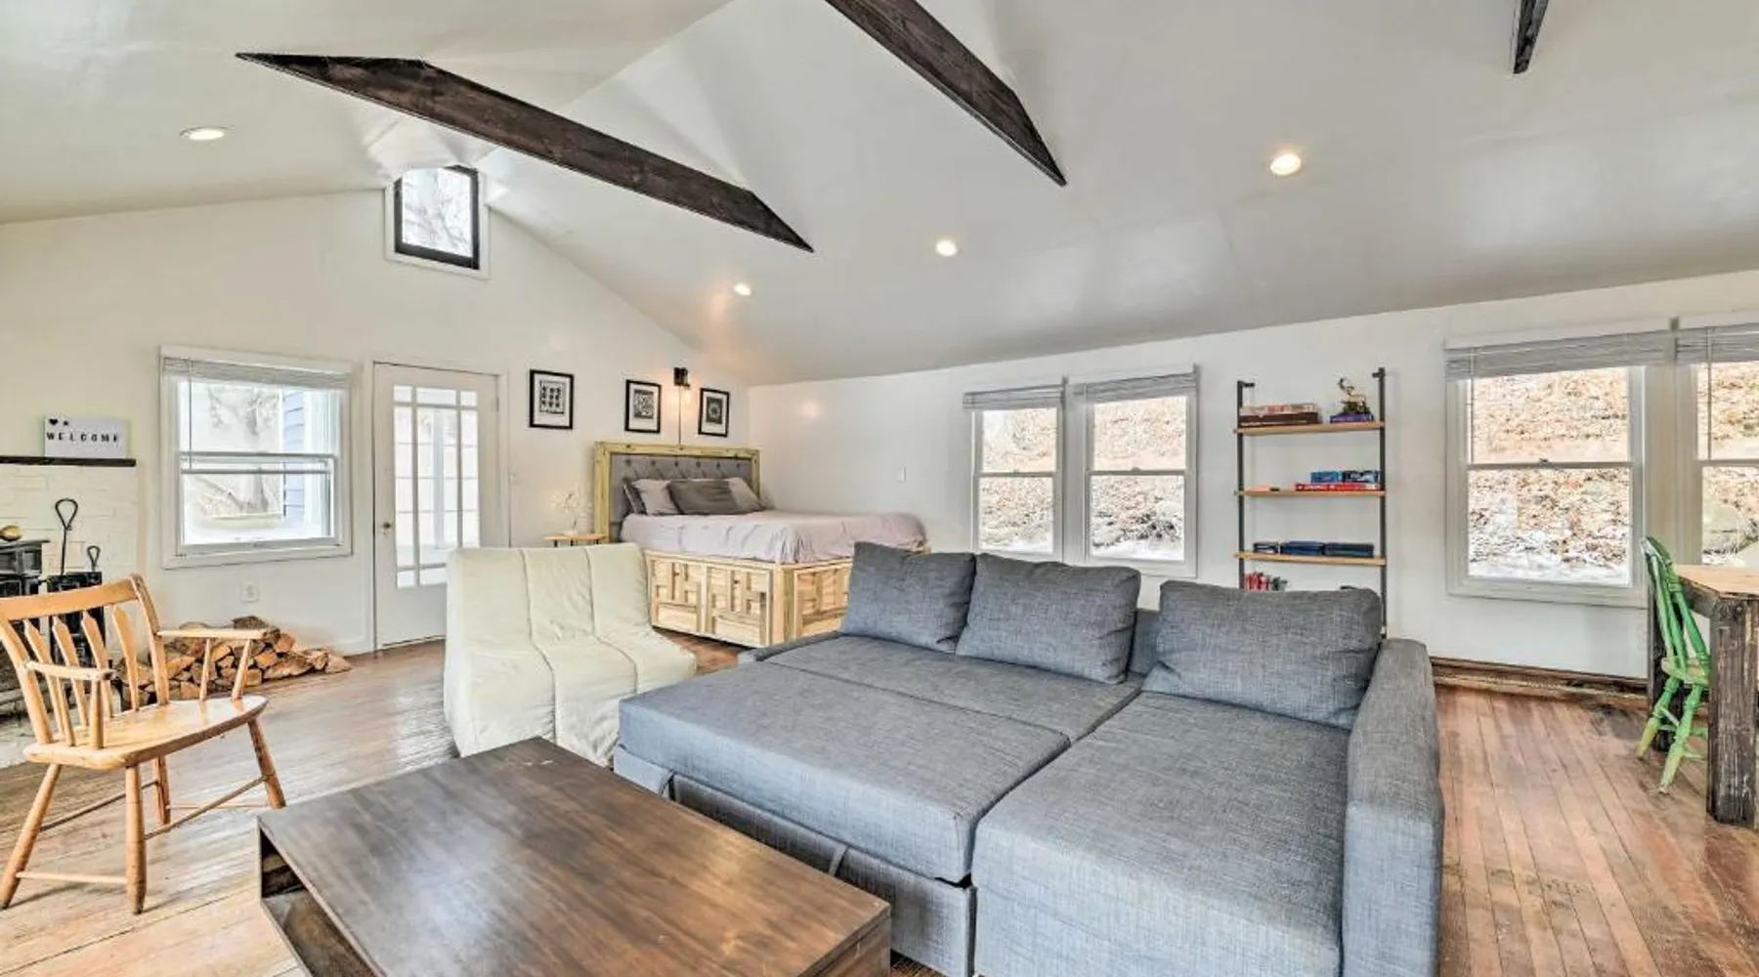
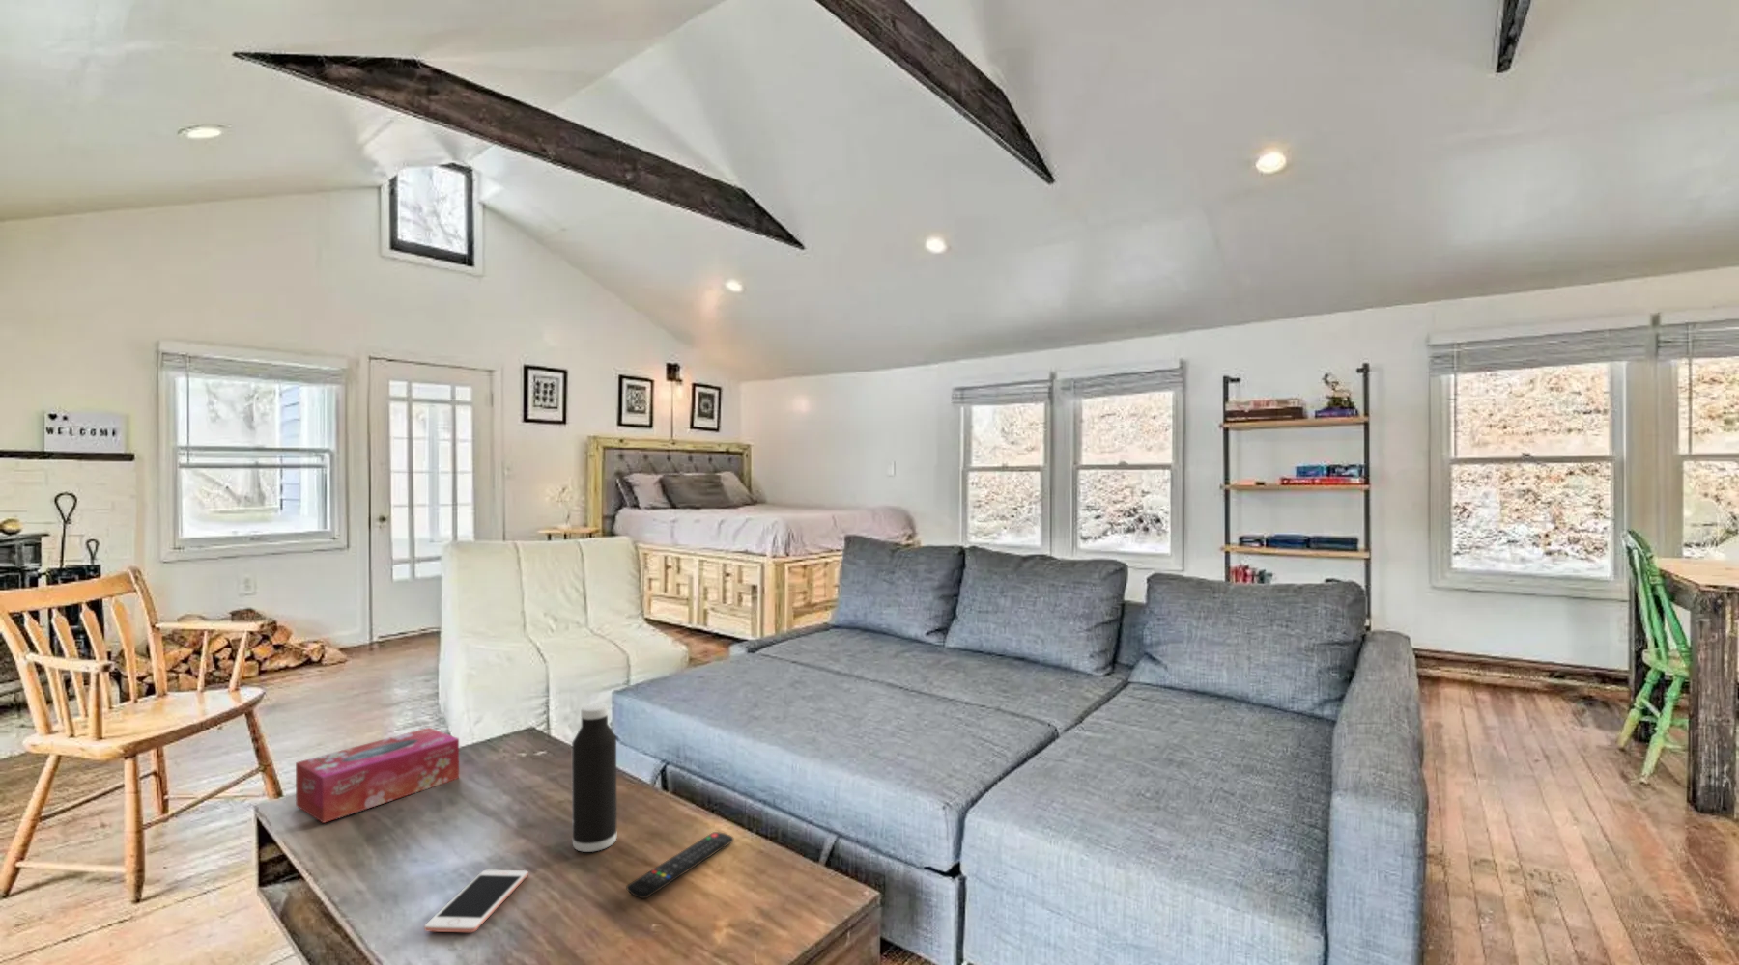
+ tissue box [295,726,460,824]
+ cell phone [423,870,528,933]
+ remote control [626,831,734,900]
+ water bottle [571,702,617,853]
